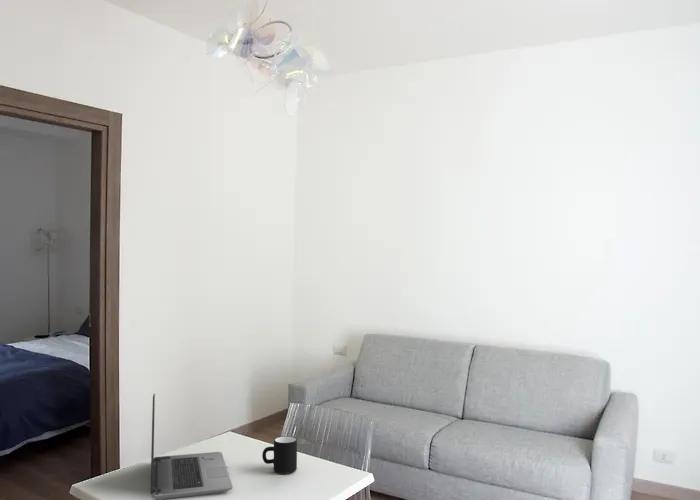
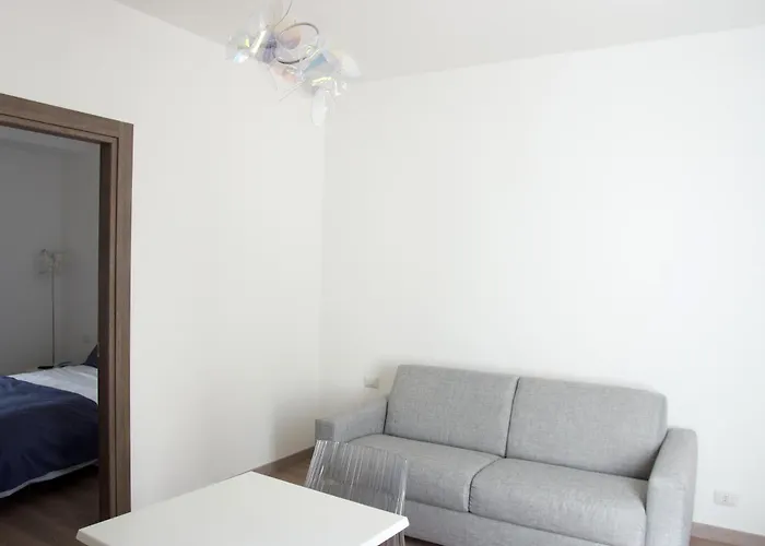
- laptop computer [149,392,233,500]
- mug [261,435,298,474]
